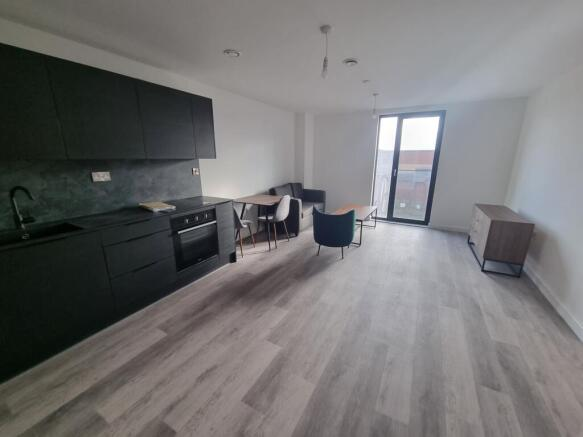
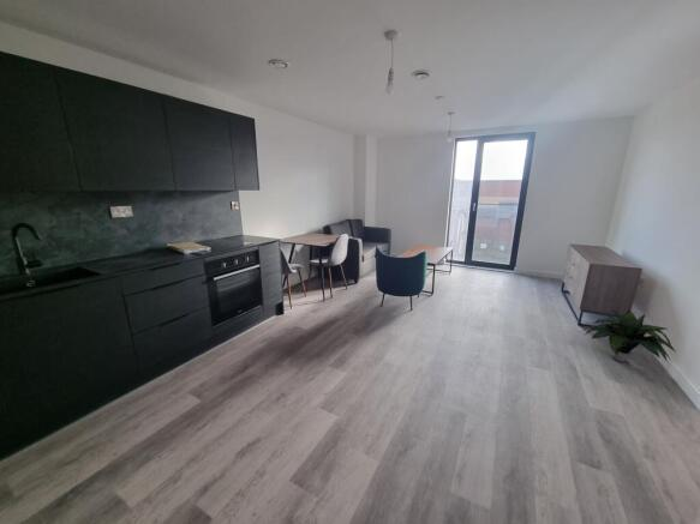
+ potted plant [579,308,677,363]
